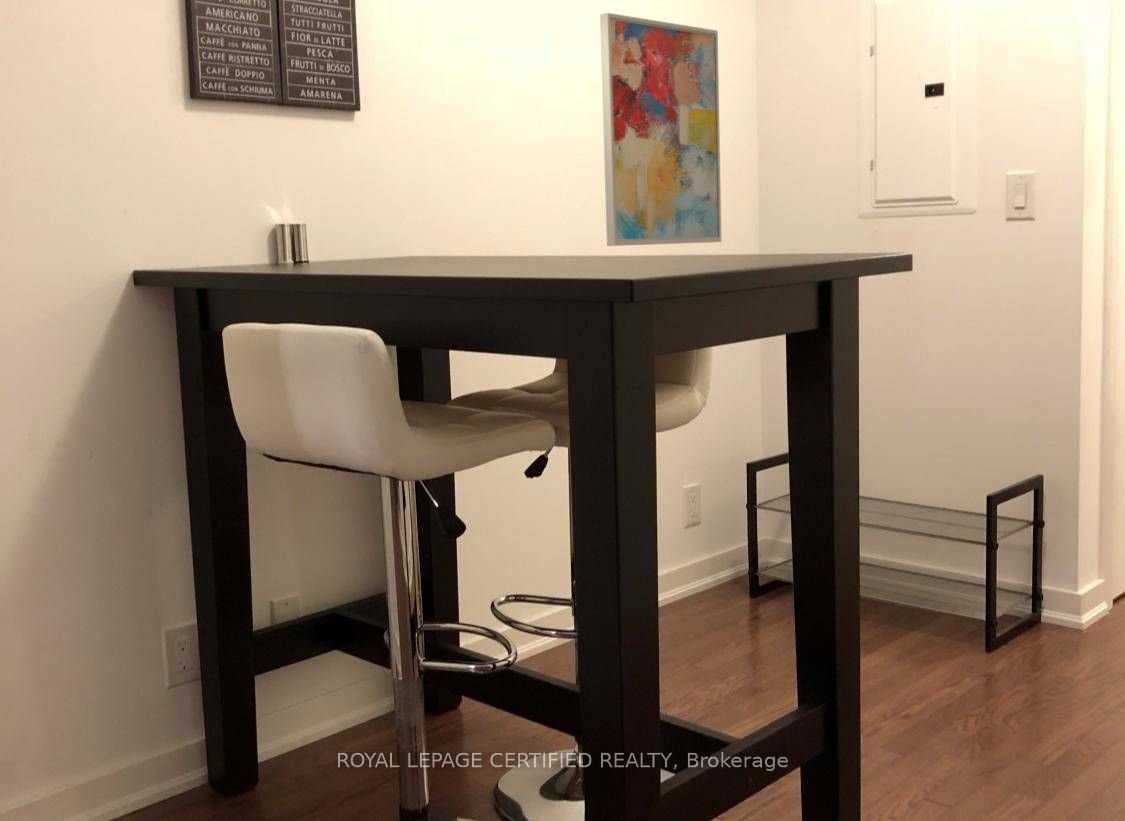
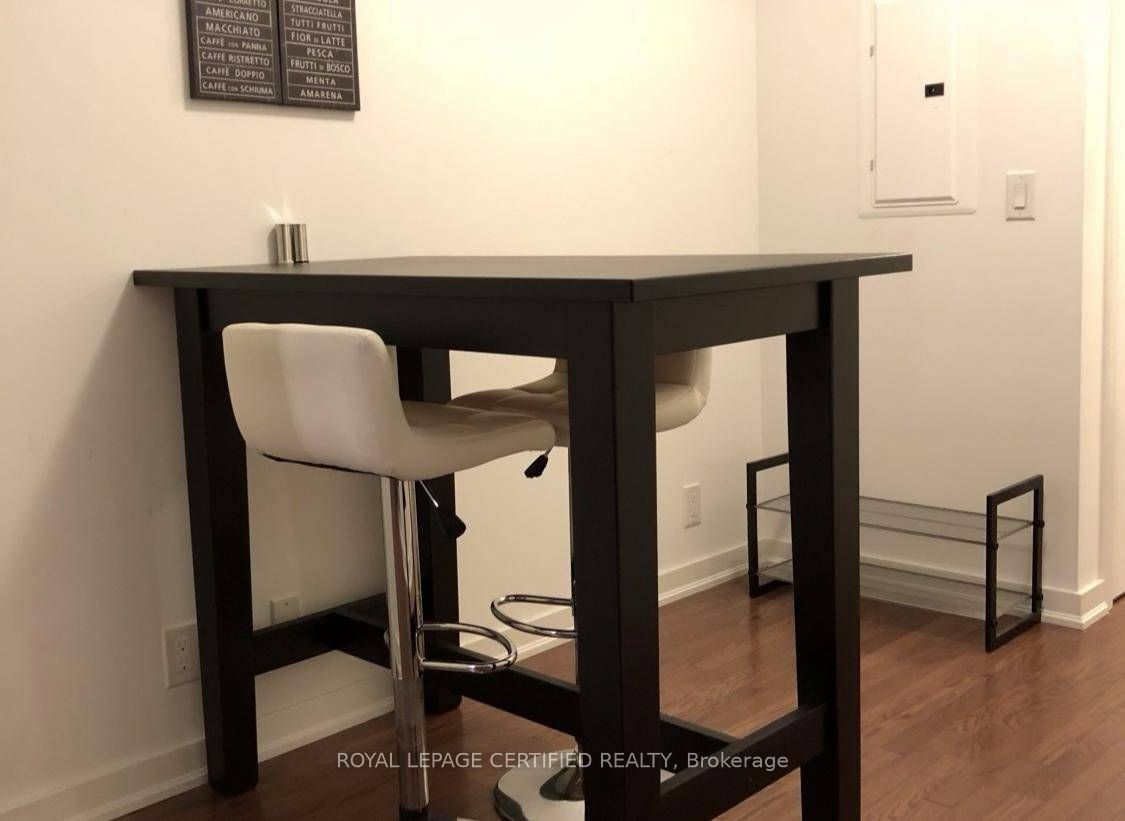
- wall art [599,12,722,247]
